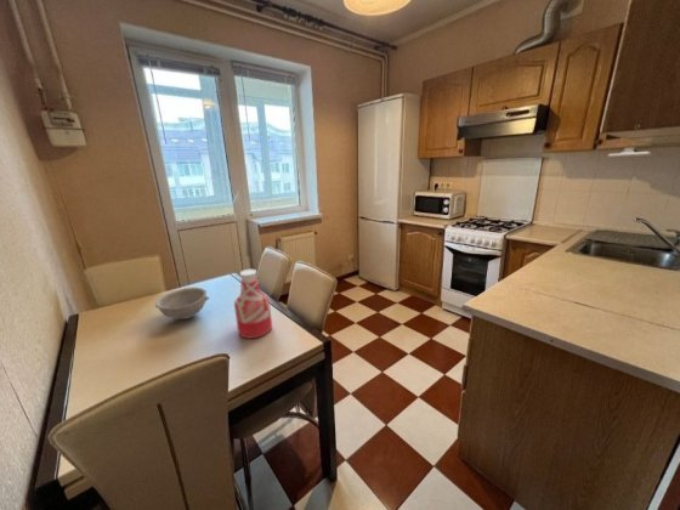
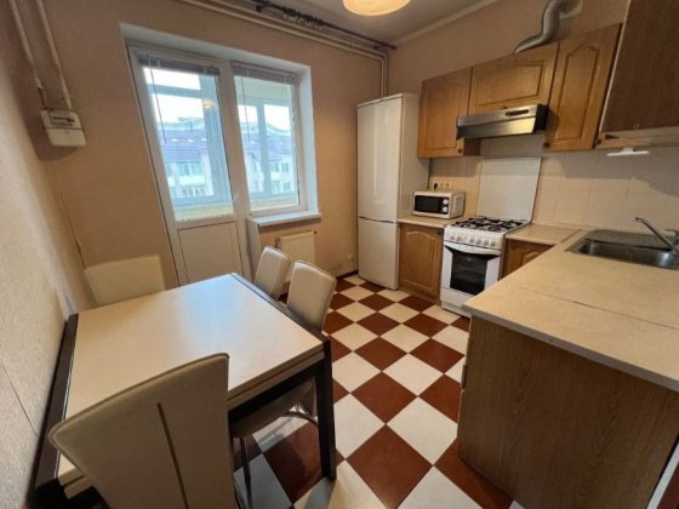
- bowl [154,287,211,321]
- bottle [233,268,273,340]
